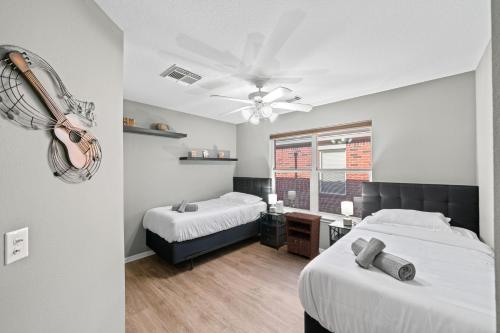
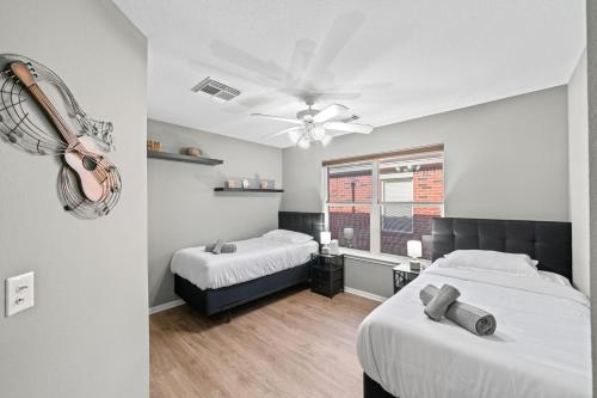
- nightstand [283,211,323,261]
